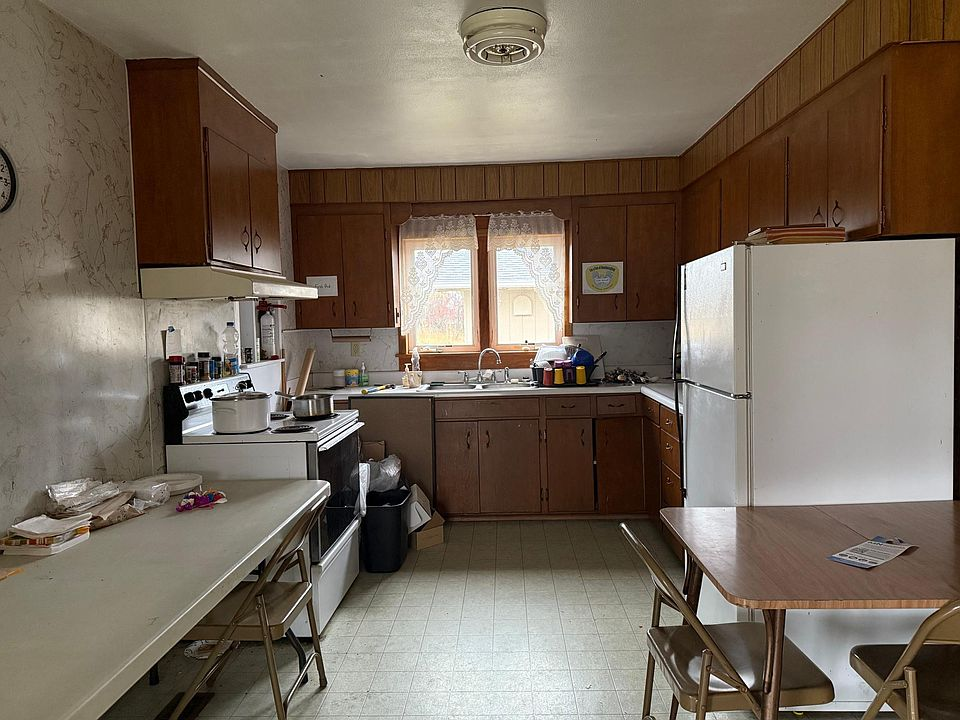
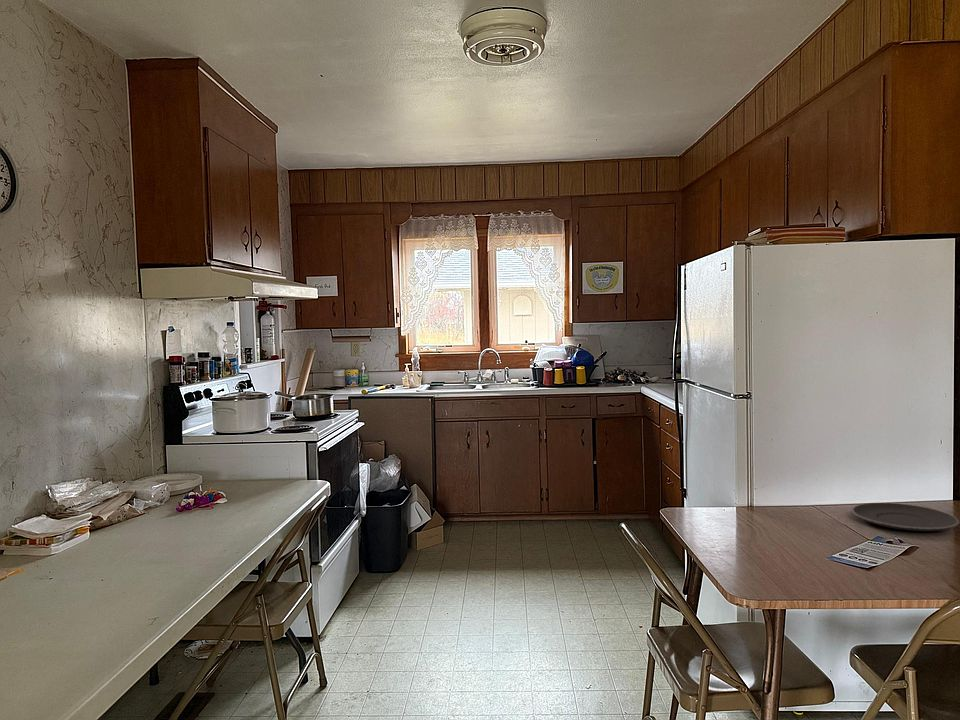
+ plate [851,502,960,532]
